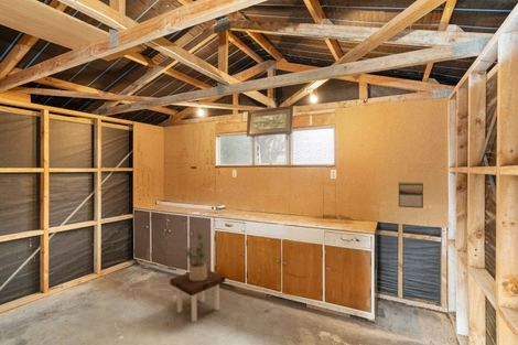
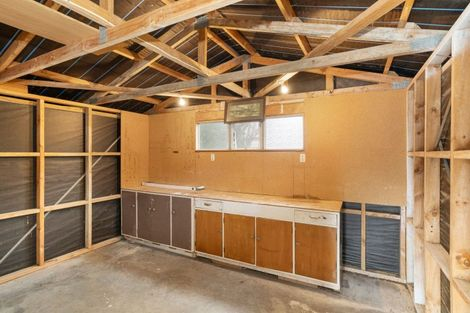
- side table [169,268,226,323]
- calendar [398,181,424,209]
- potted plant [183,233,207,281]
